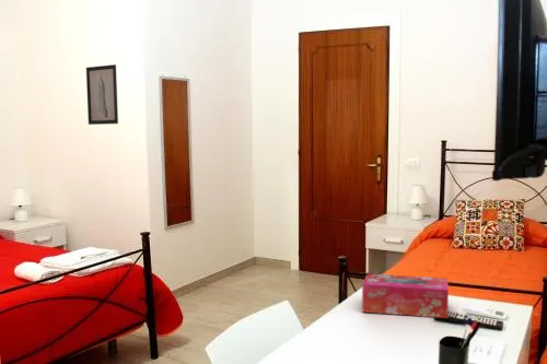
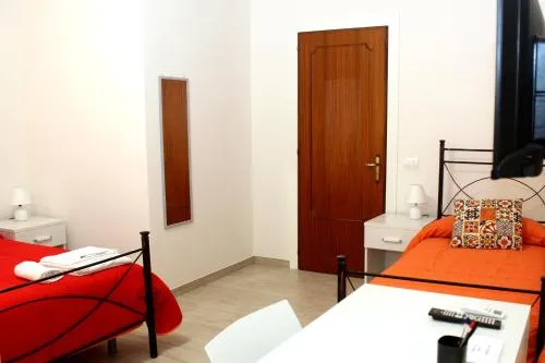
- tissue box [361,273,450,319]
- wall art [85,63,119,126]
